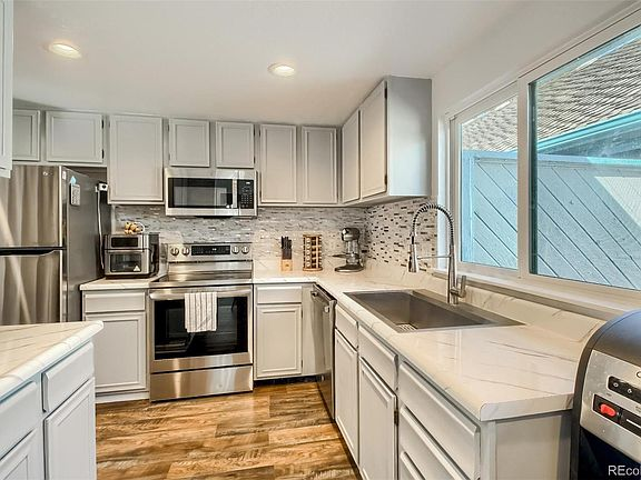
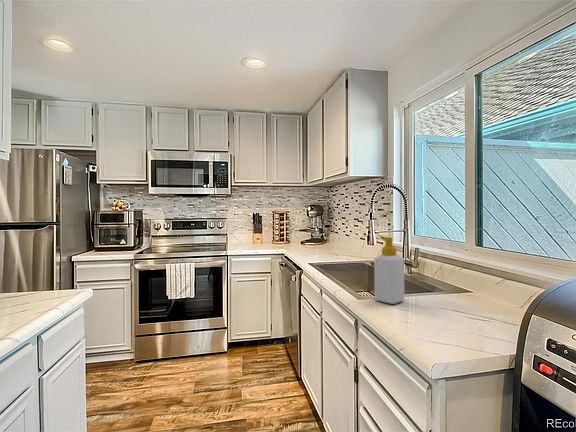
+ soap bottle [373,236,405,305]
